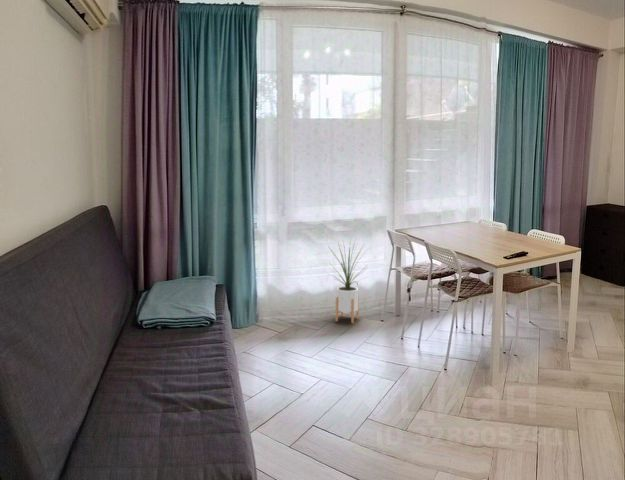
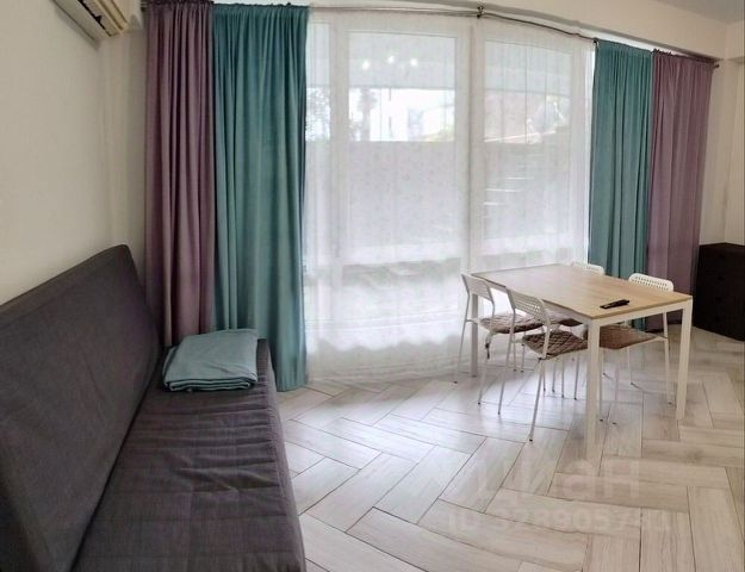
- house plant [326,237,372,324]
